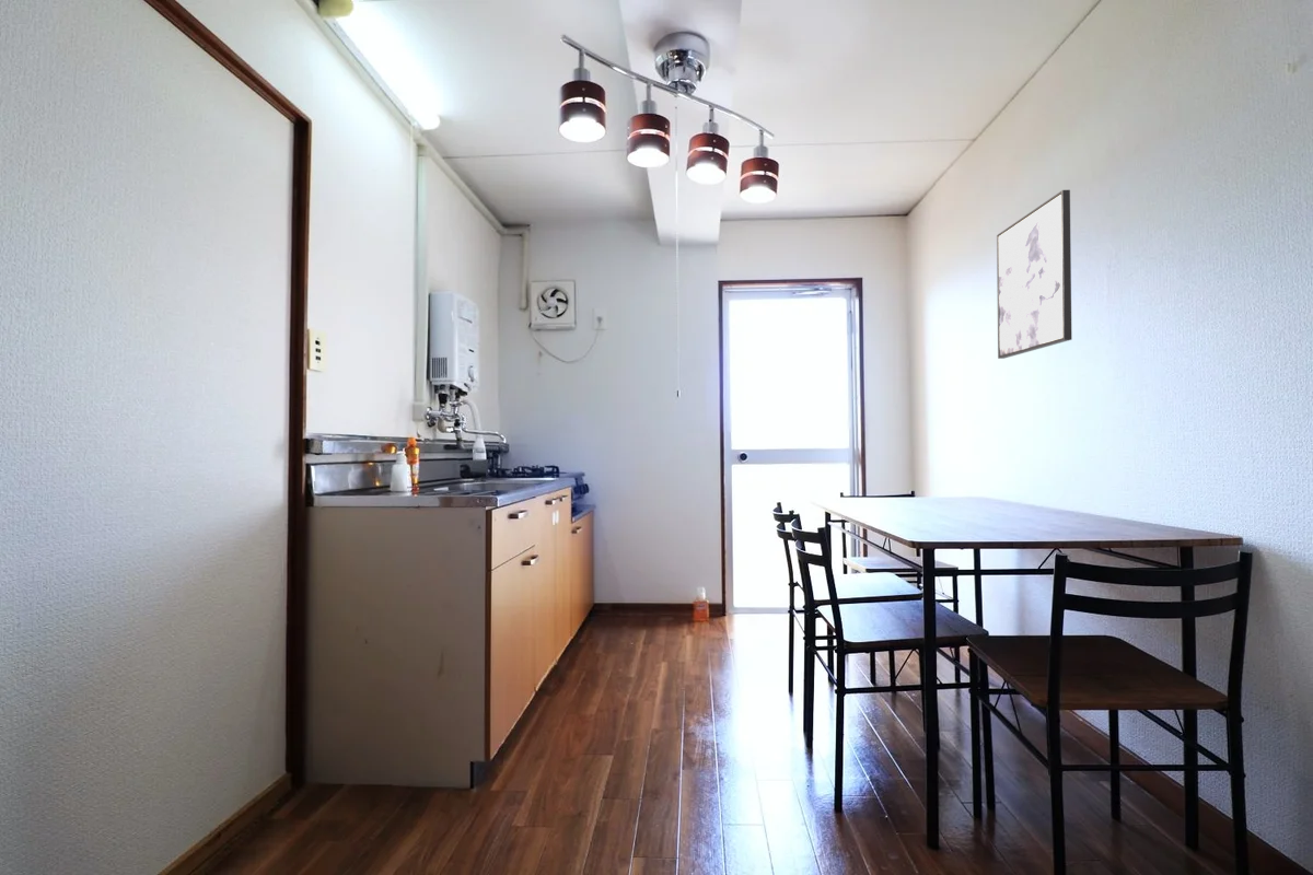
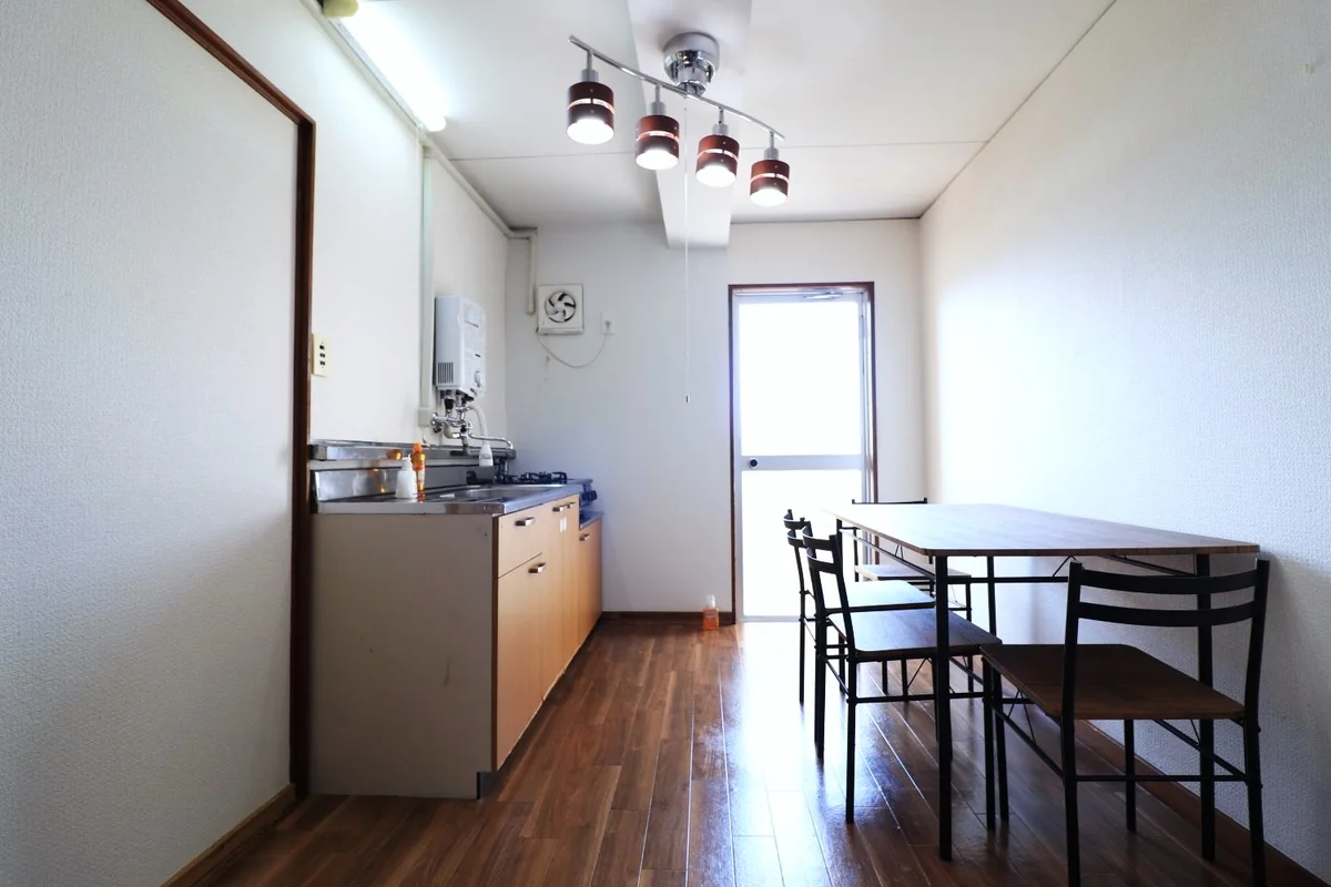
- wall art [996,189,1073,360]
